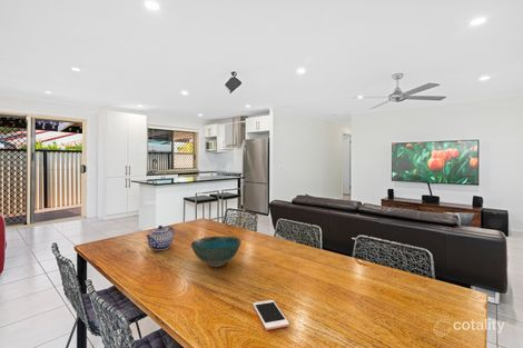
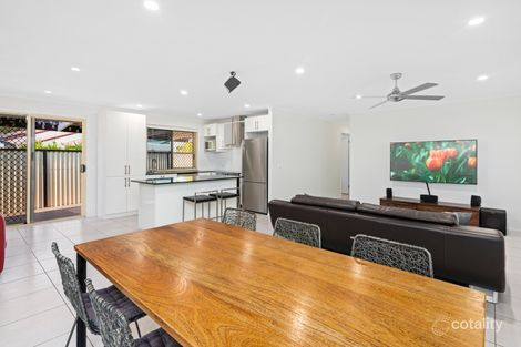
- teapot [145,225,176,251]
- bowl [189,236,243,268]
- cell phone [251,299,290,331]
